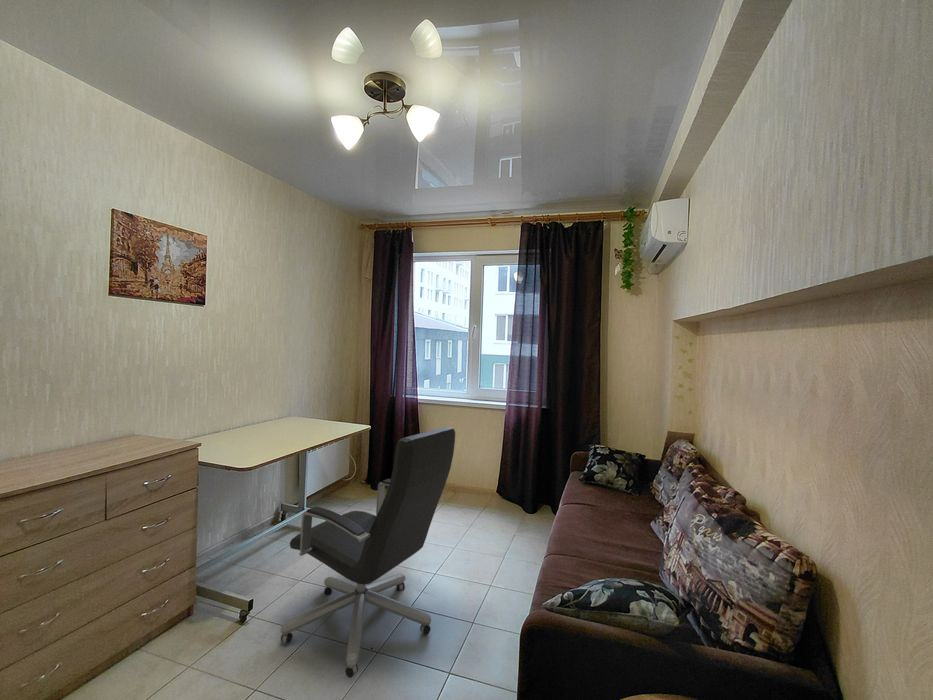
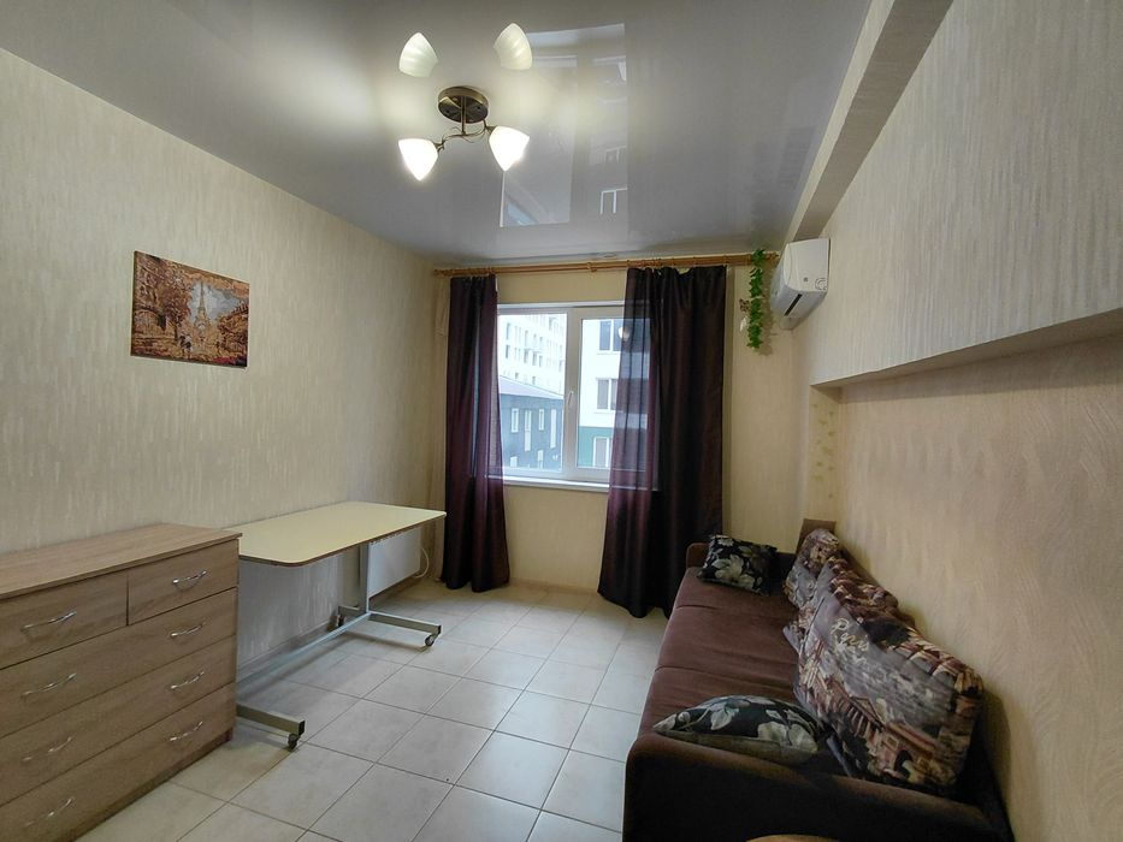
- office chair [280,426,456,679]
